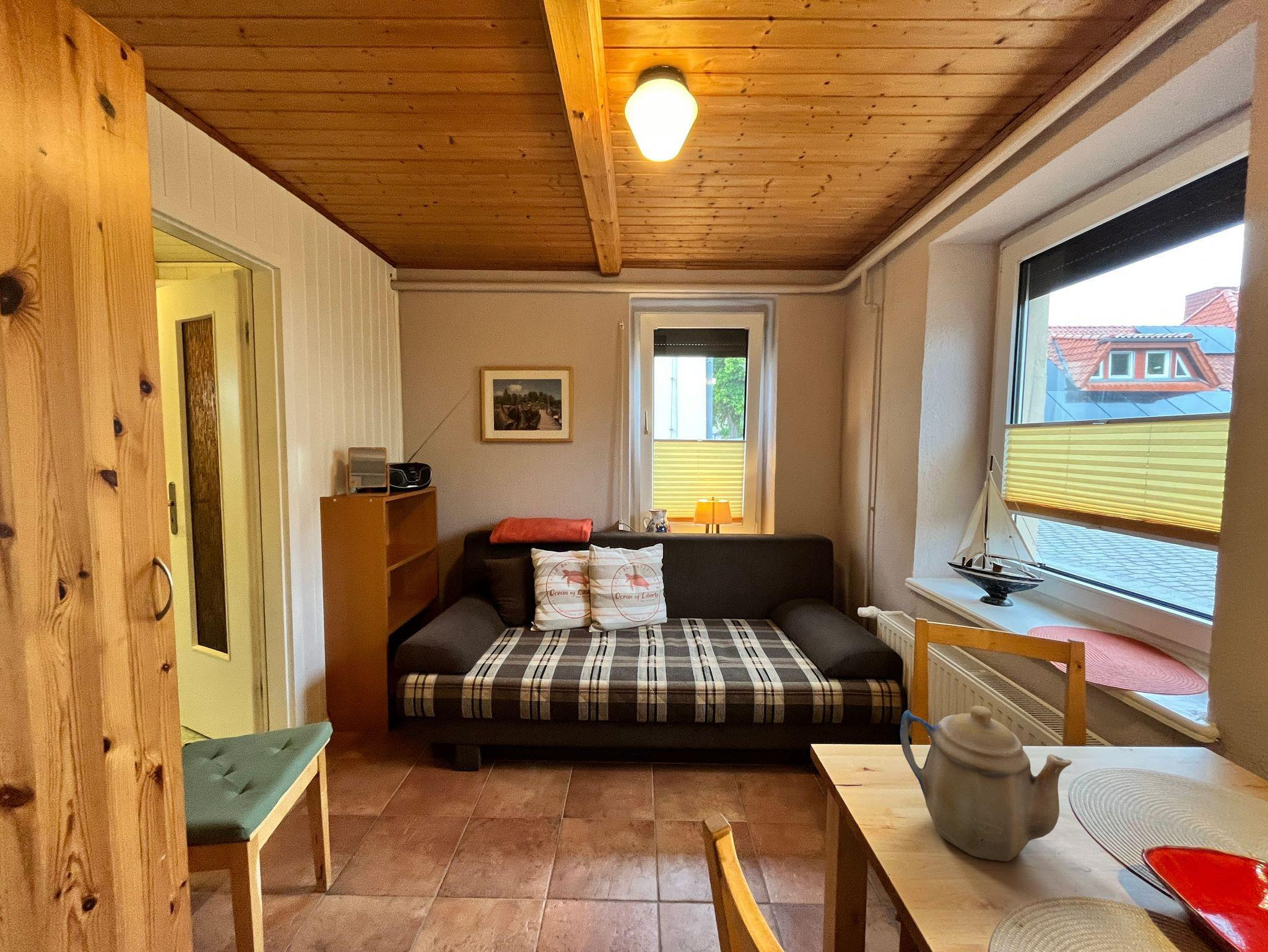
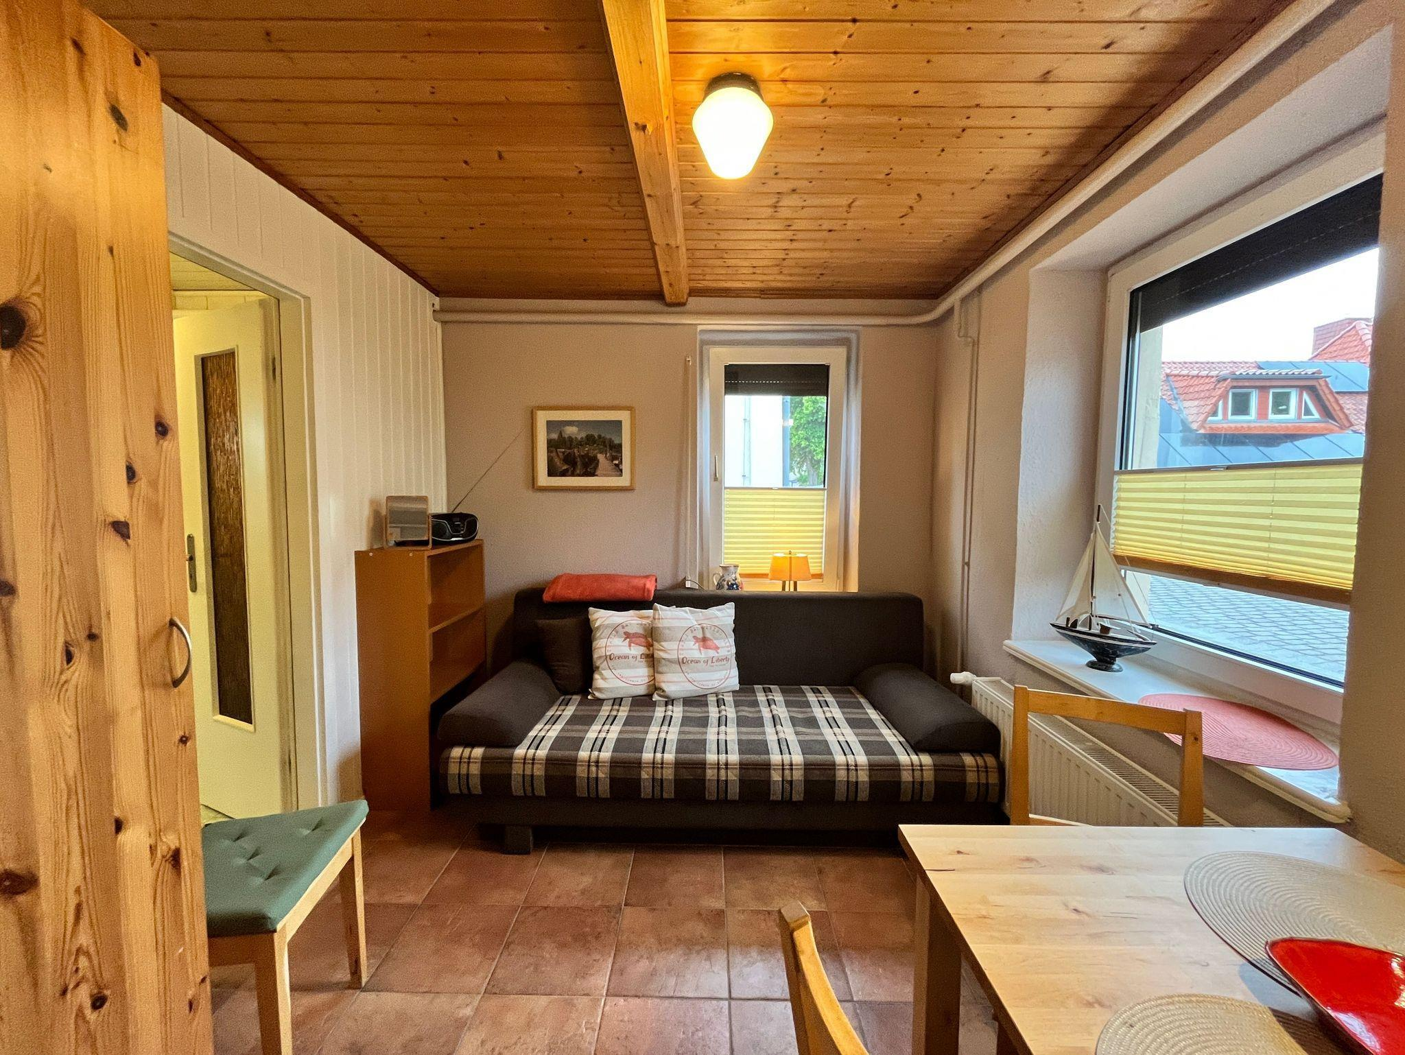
- teapot [900,705,1072,862]
